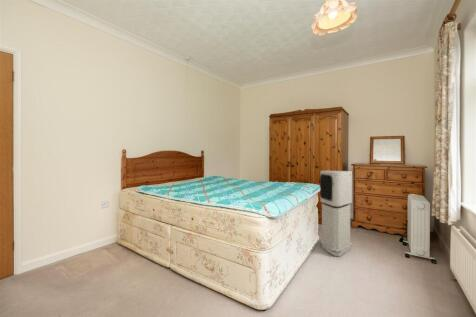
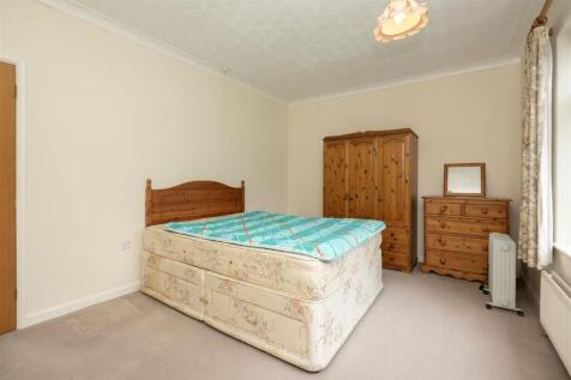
- air purifier [319,170,353,257]
